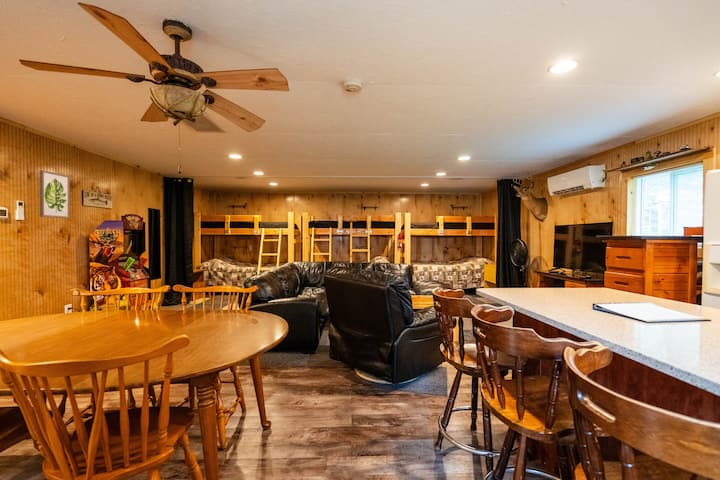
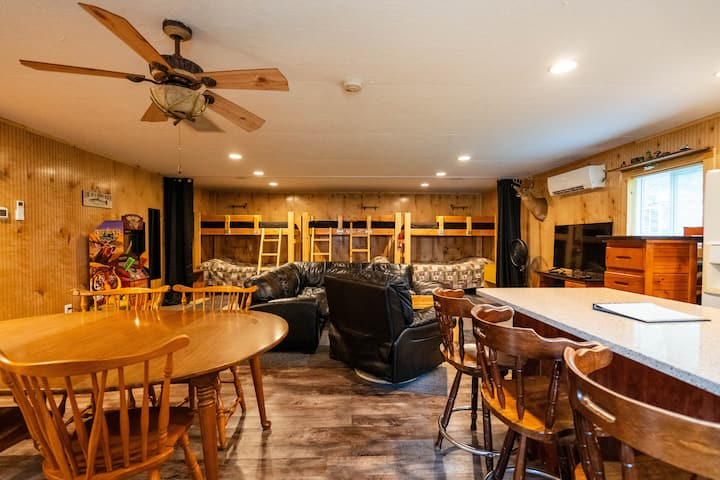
- wall art [39,169,71,219]
